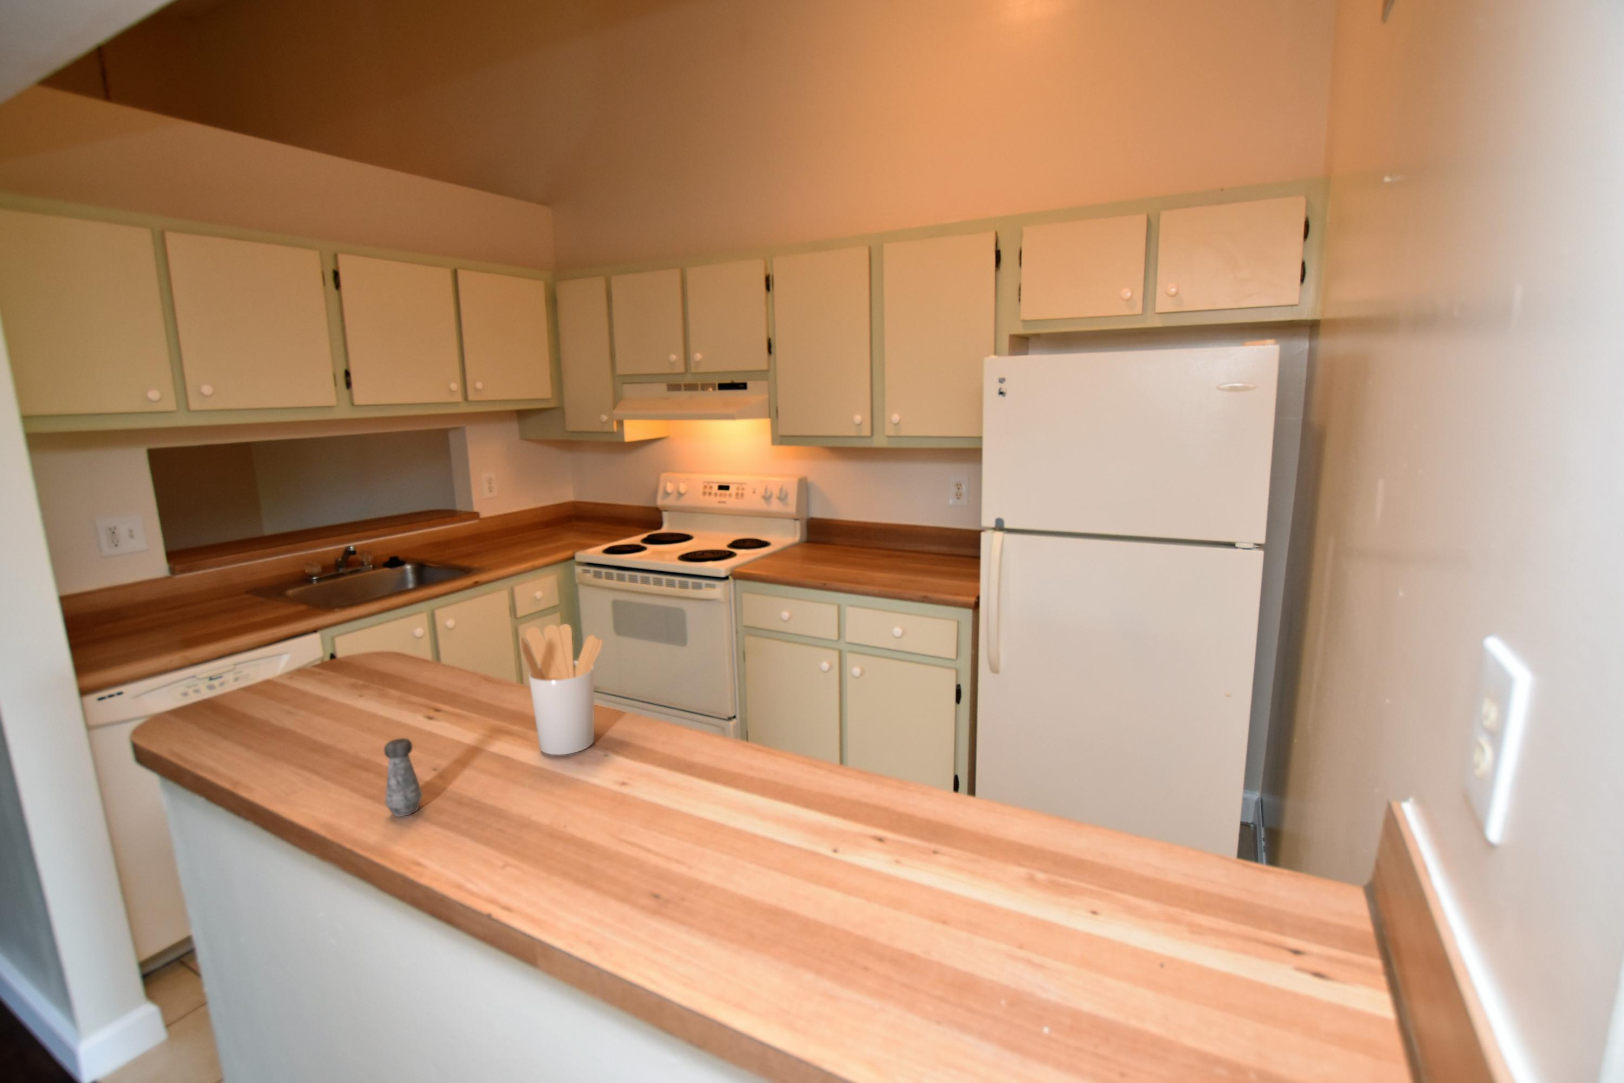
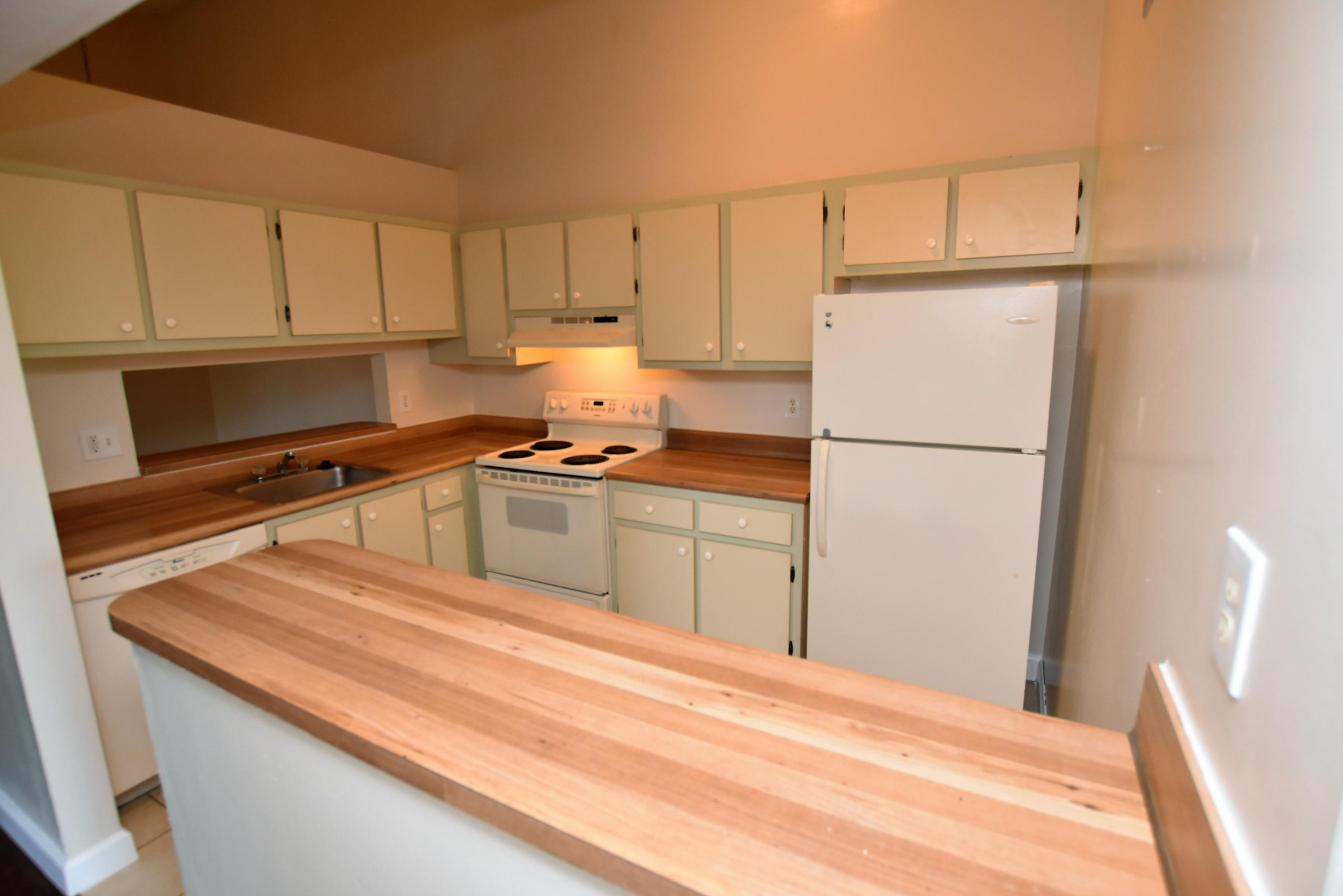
- utensil holder [520,624,603,755]
- salt shaker [383,737,423,817]
